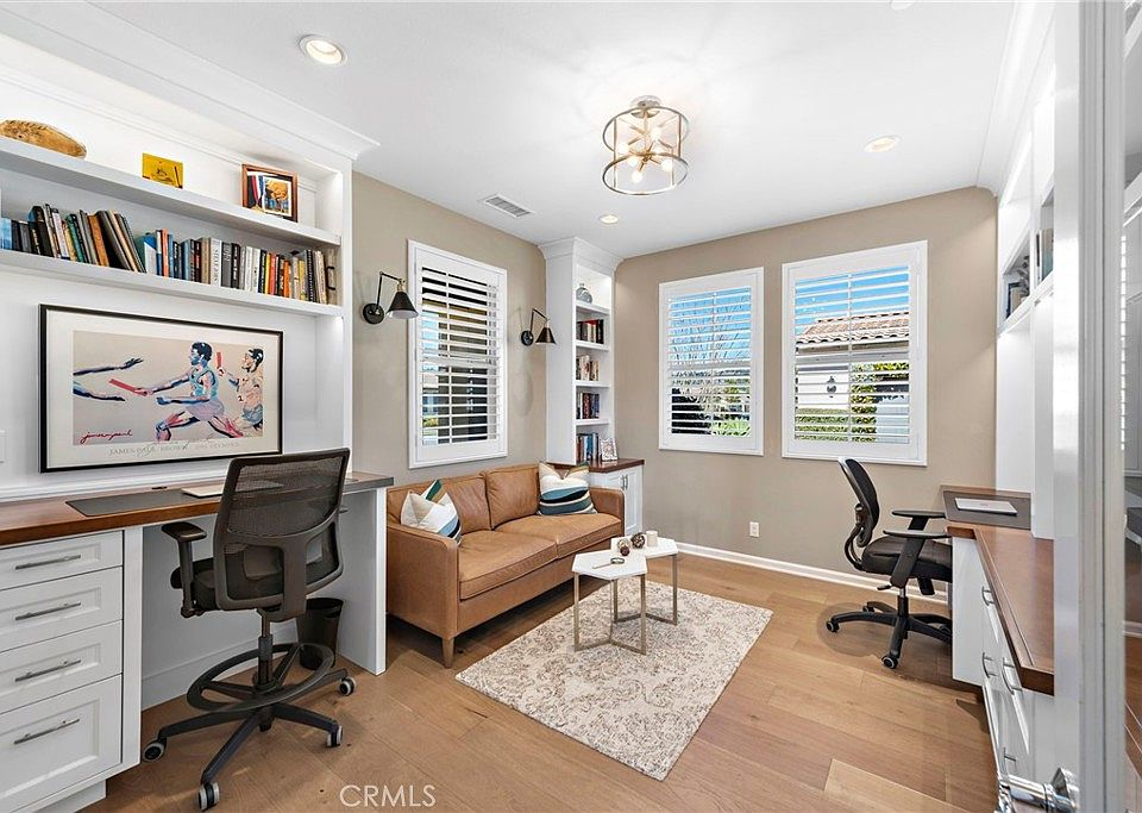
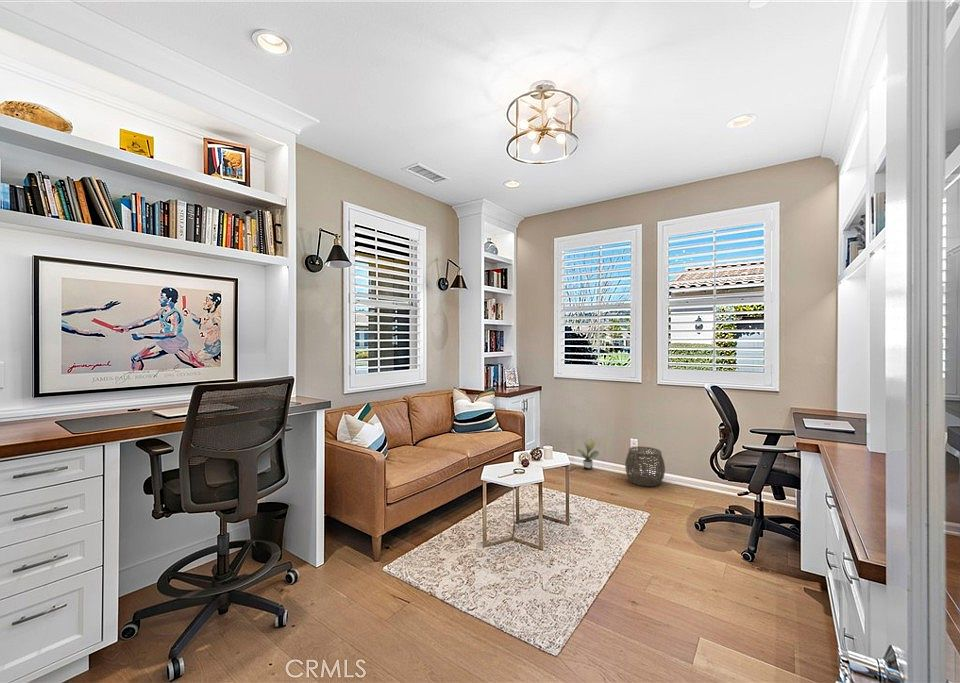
+ potted plant [575,438,600,469]
+ woven basket [624,445,666,488]
